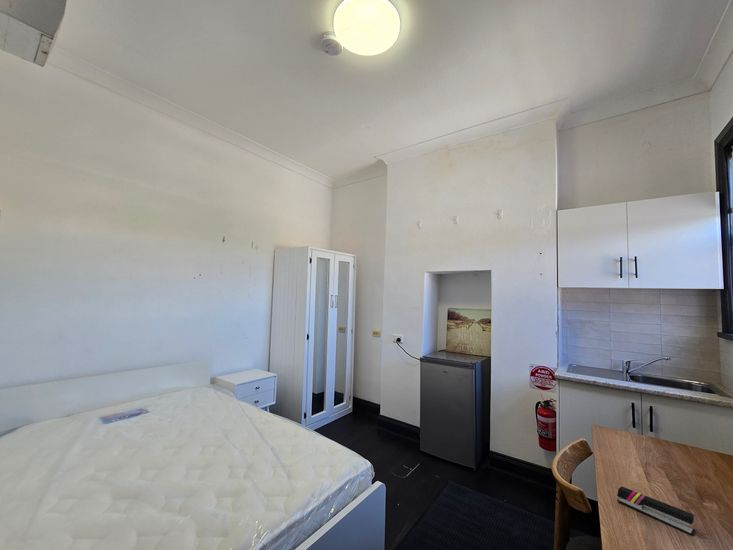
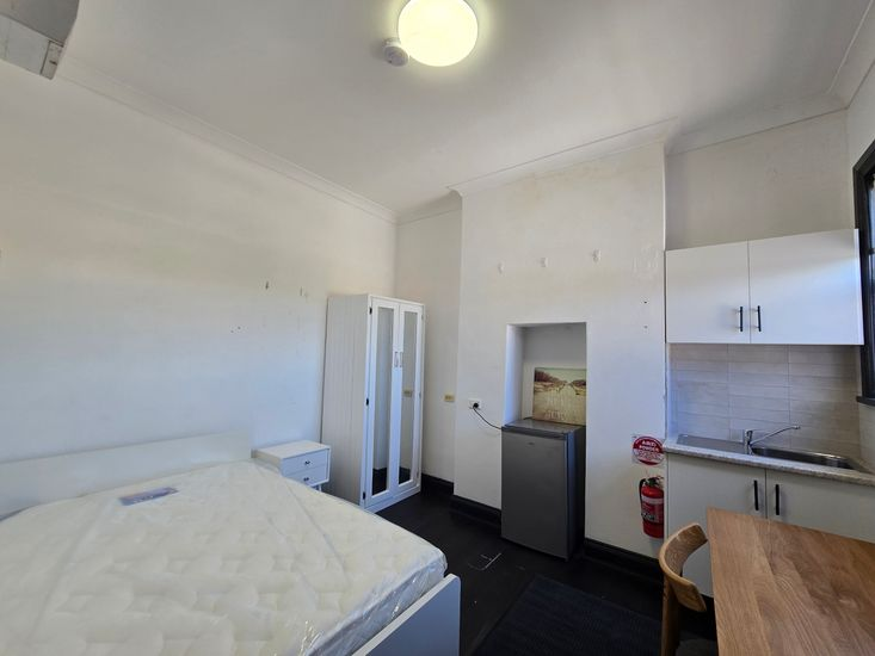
- stapler [616,486,696,537]
